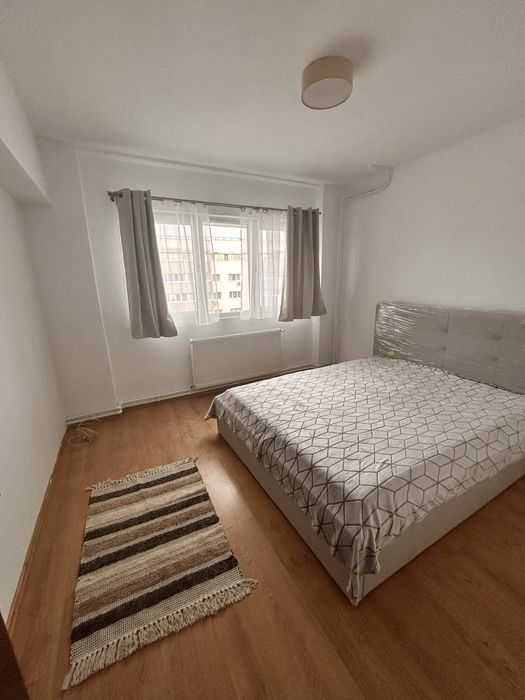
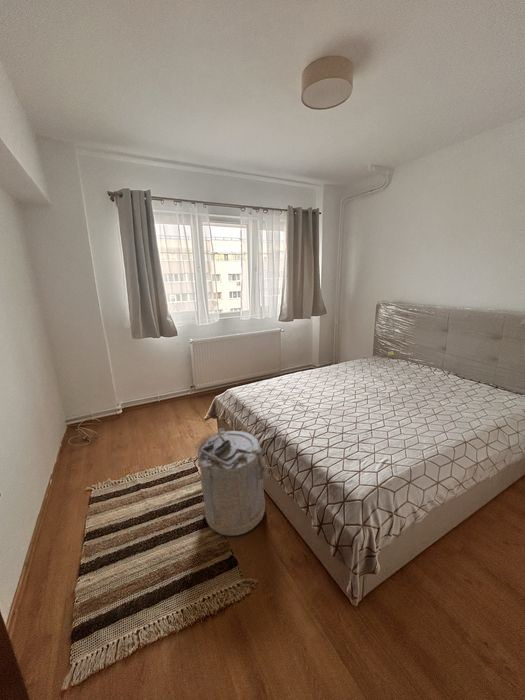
+ laundry hamper [197,427,275,537]
